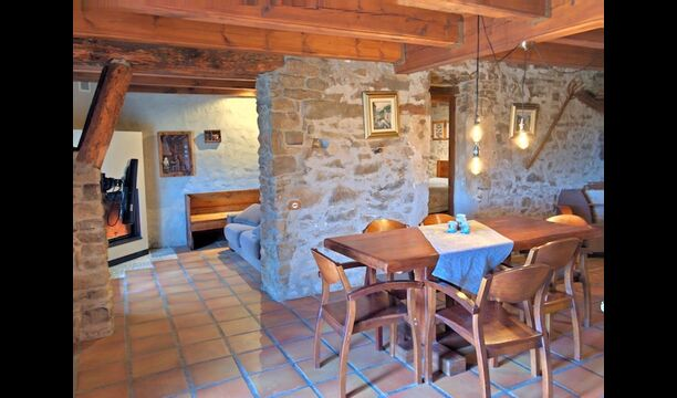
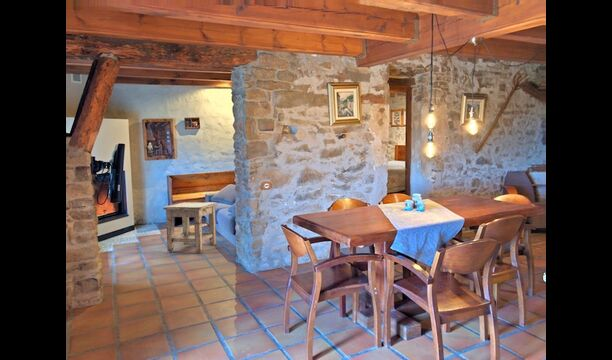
+ stool [162,201,218,254]
